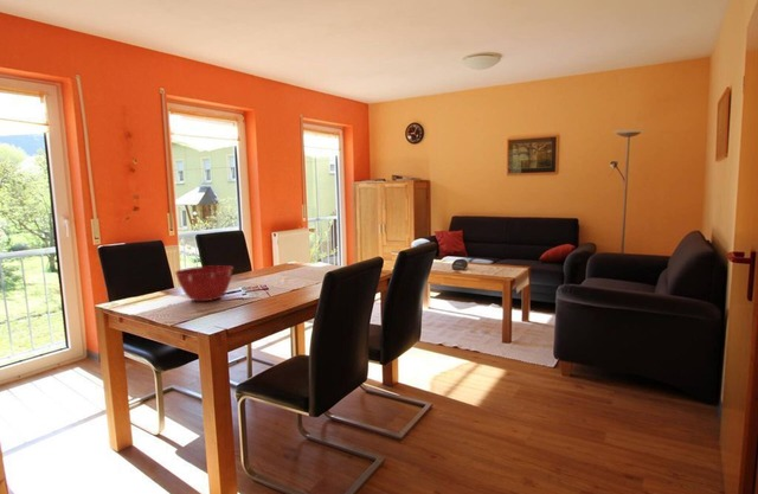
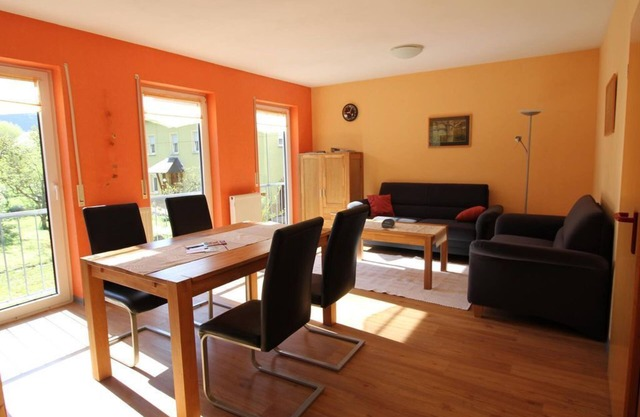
- mixing bowl [174,264,235,302]
